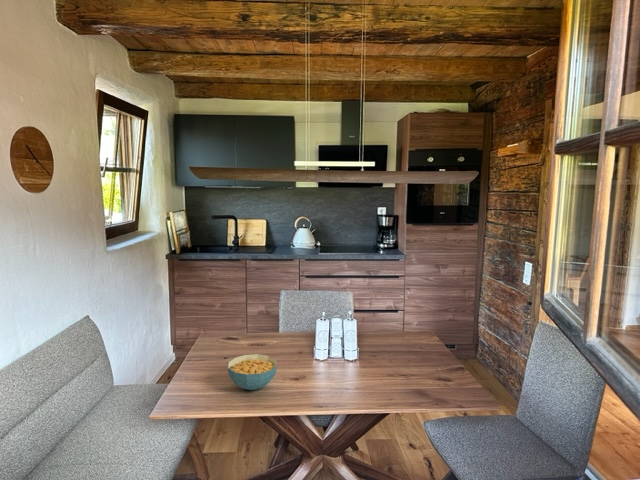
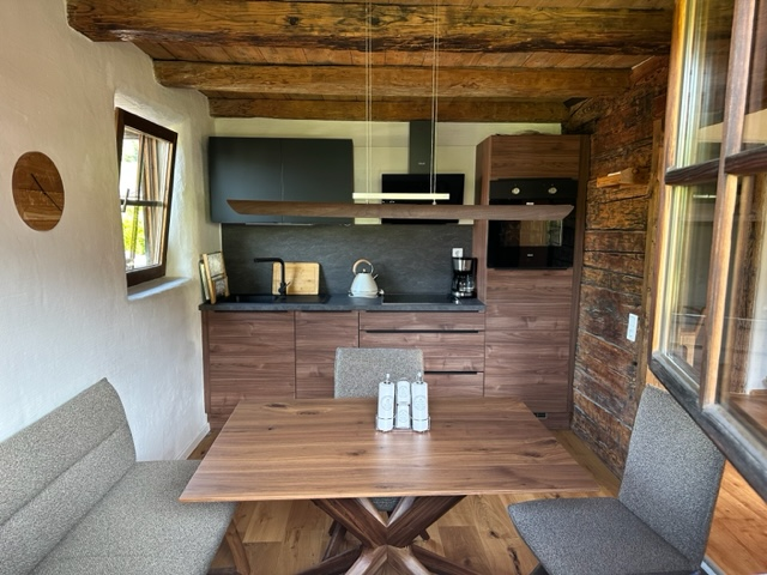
- cereal bowl [227,353,278,391]
